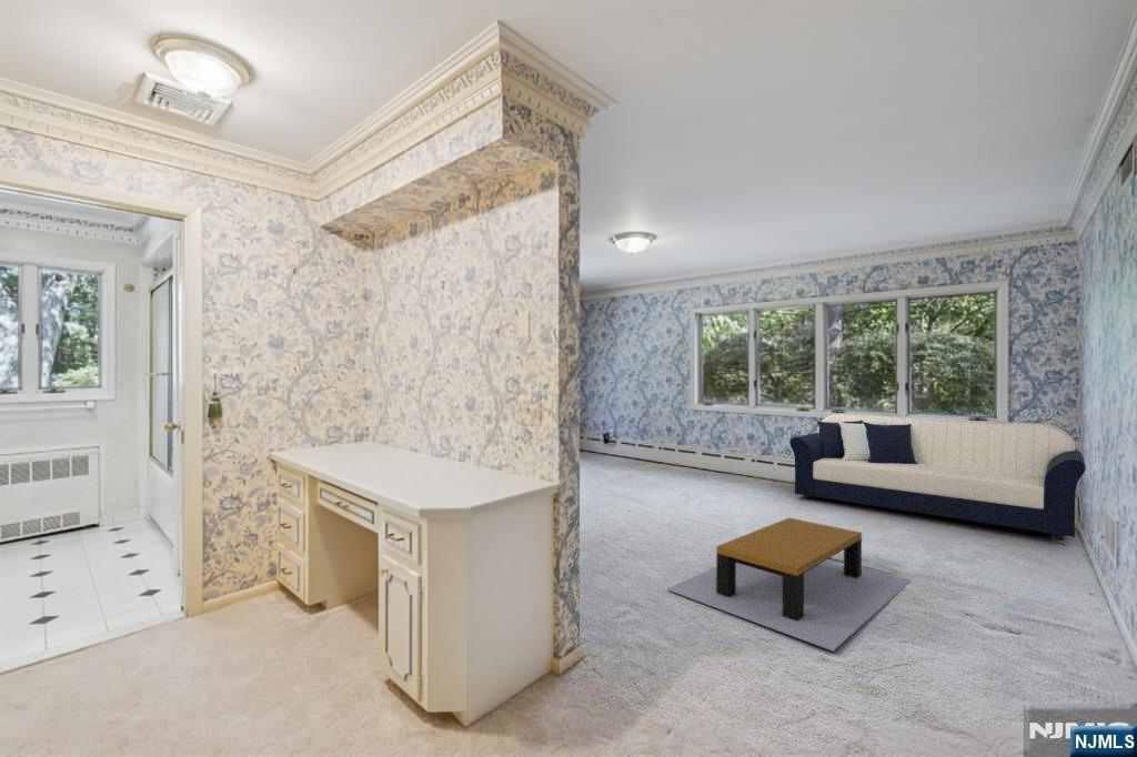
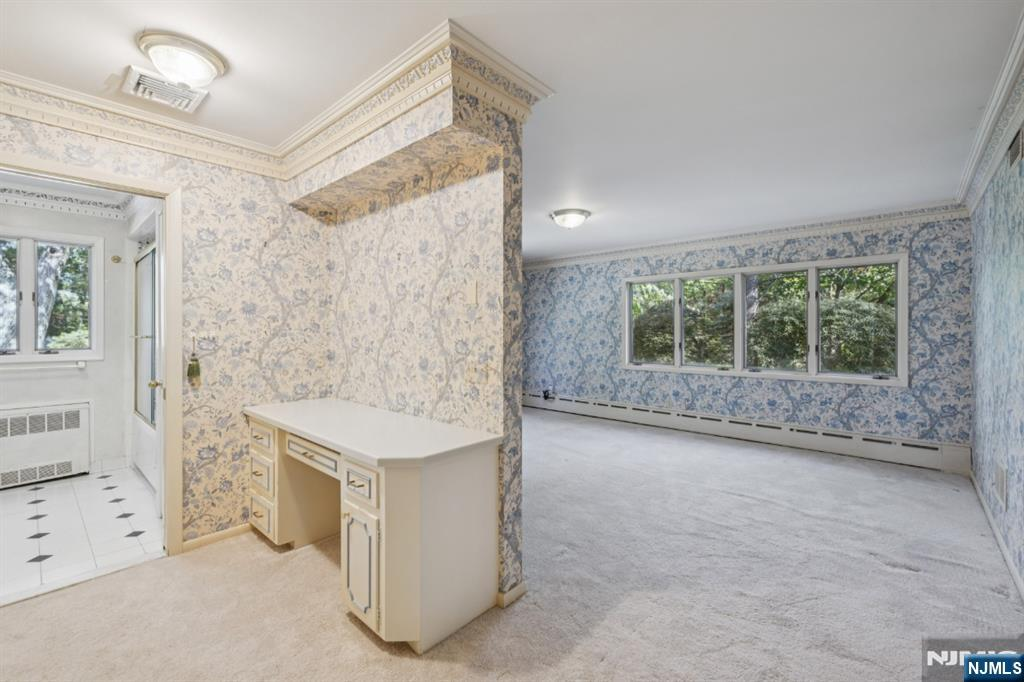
- coffee table [666,516,913,653]
- sofa [788,413,1087,542]
